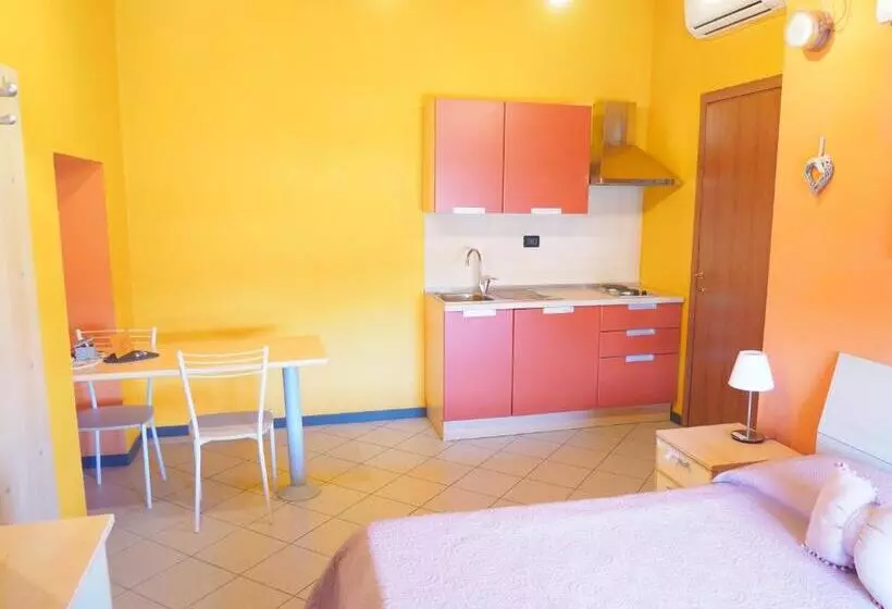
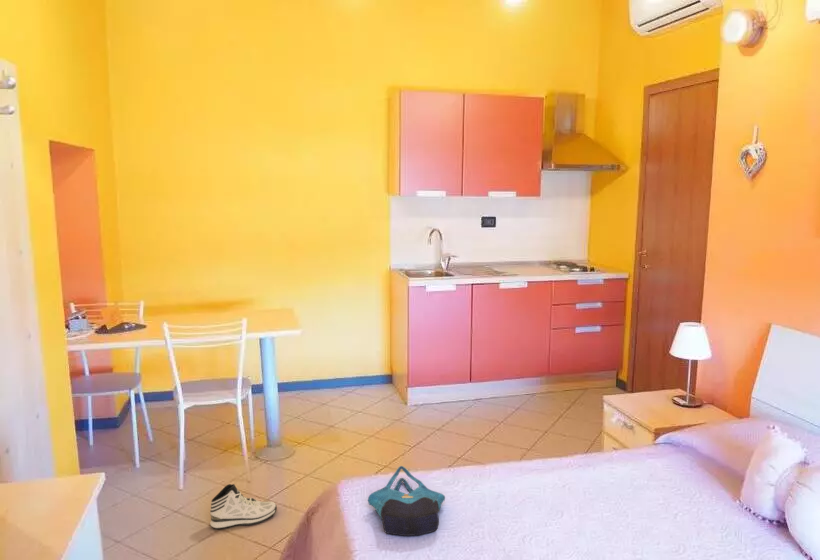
+ sneaker [209,483,278,530]
+ tote bag [367,465,446,537]
